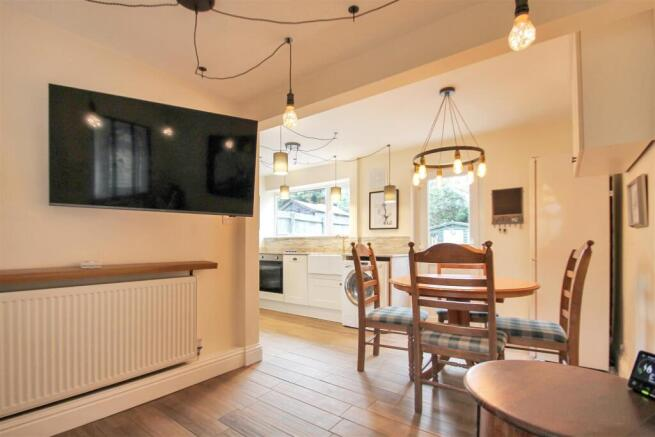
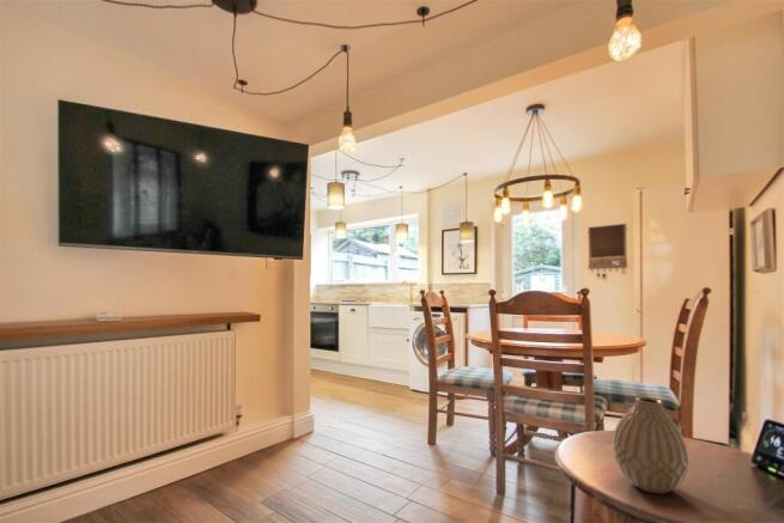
+ vase [612,395,689,494]
